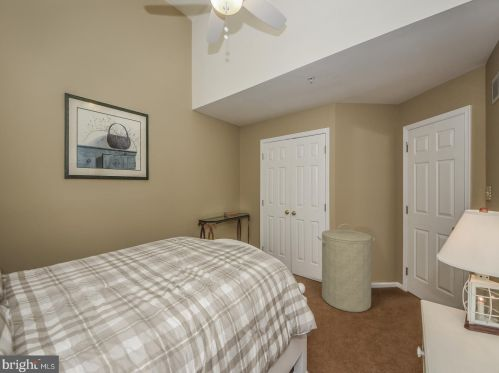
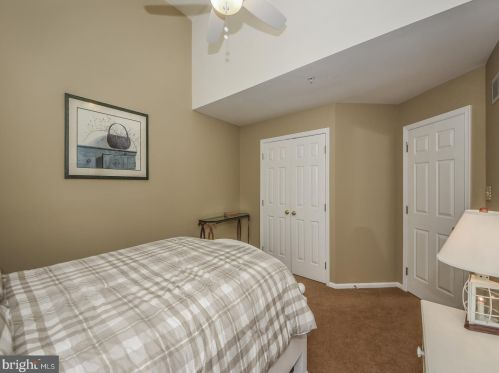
- laundry hamper [316,223,376,313]
